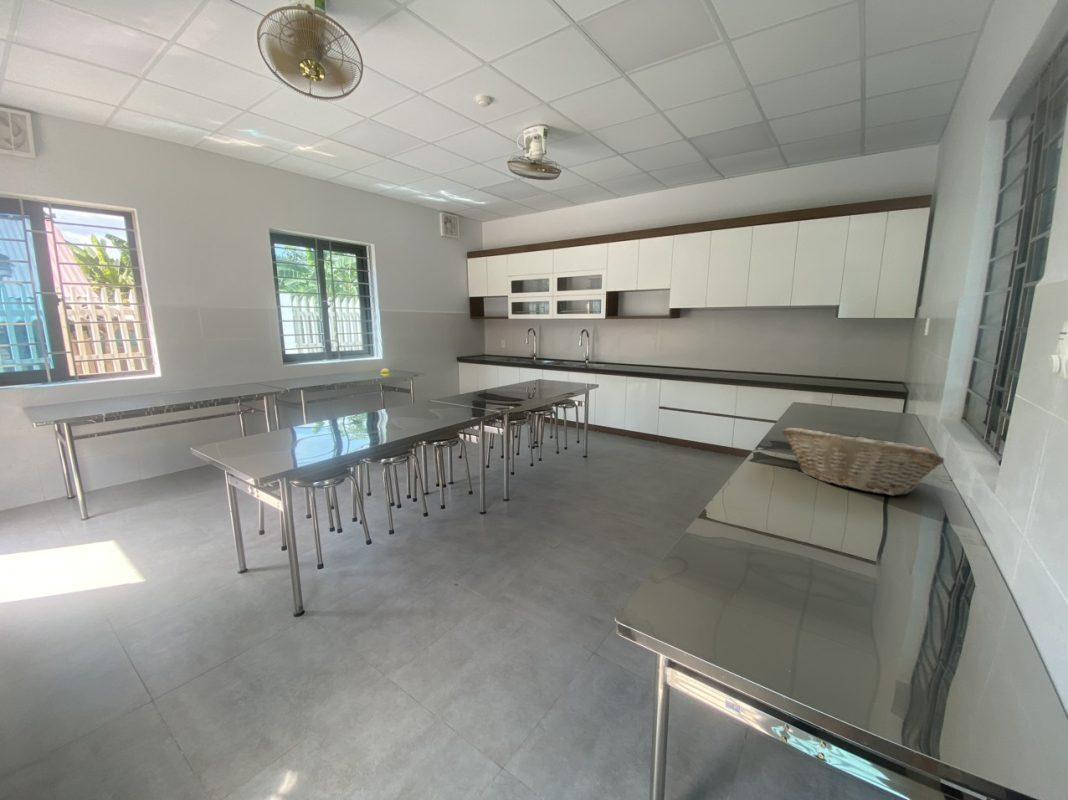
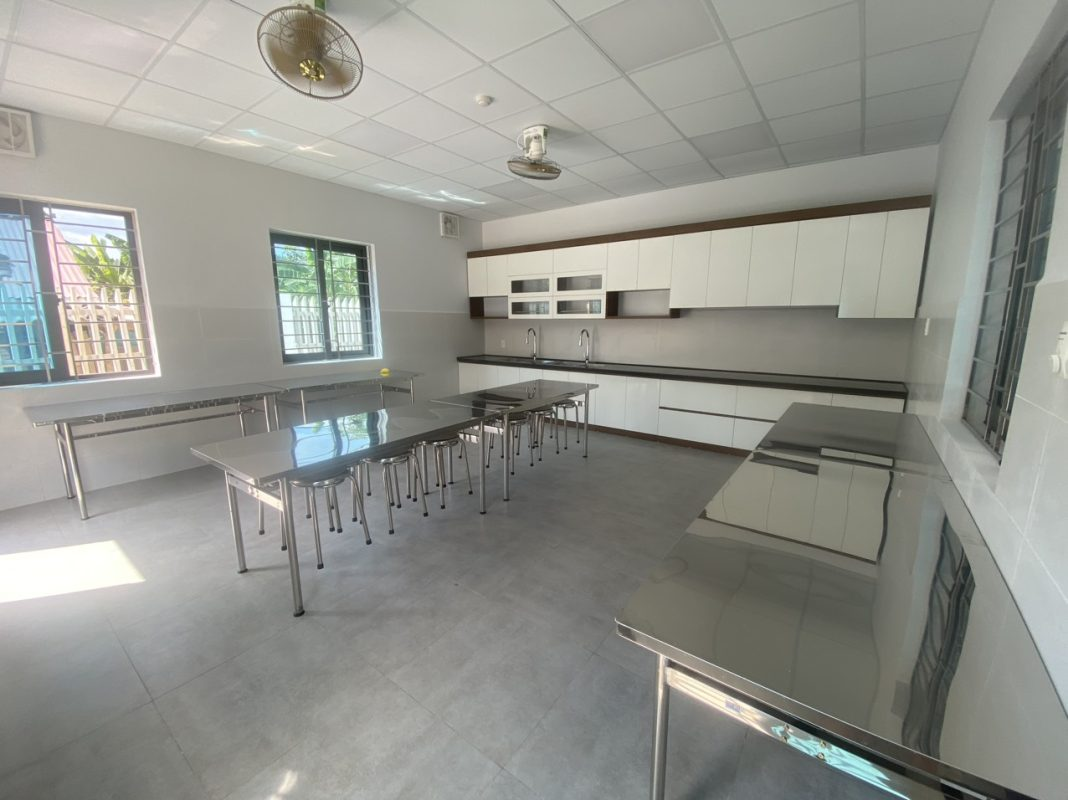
- fruit basket [781,427,946,497]
